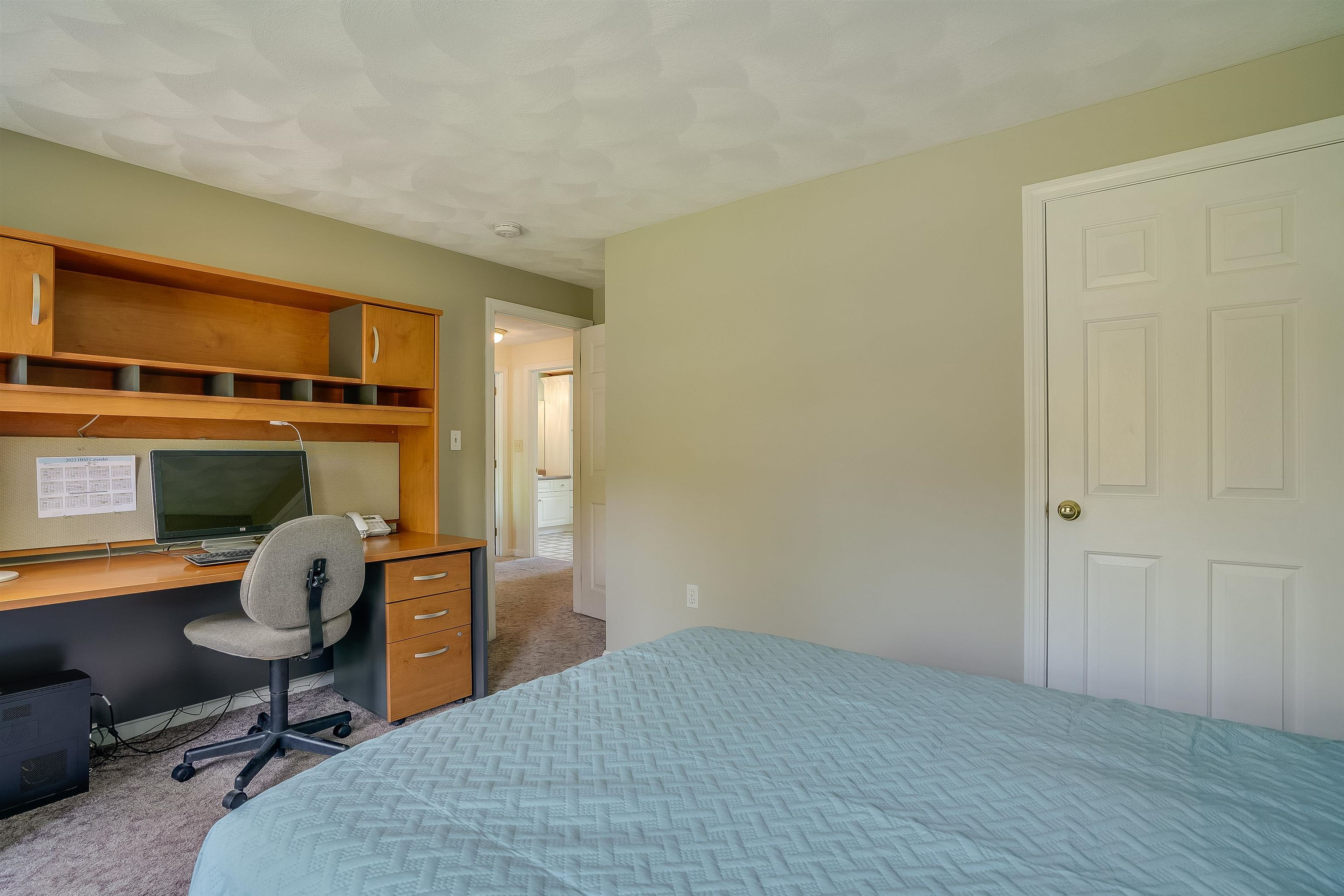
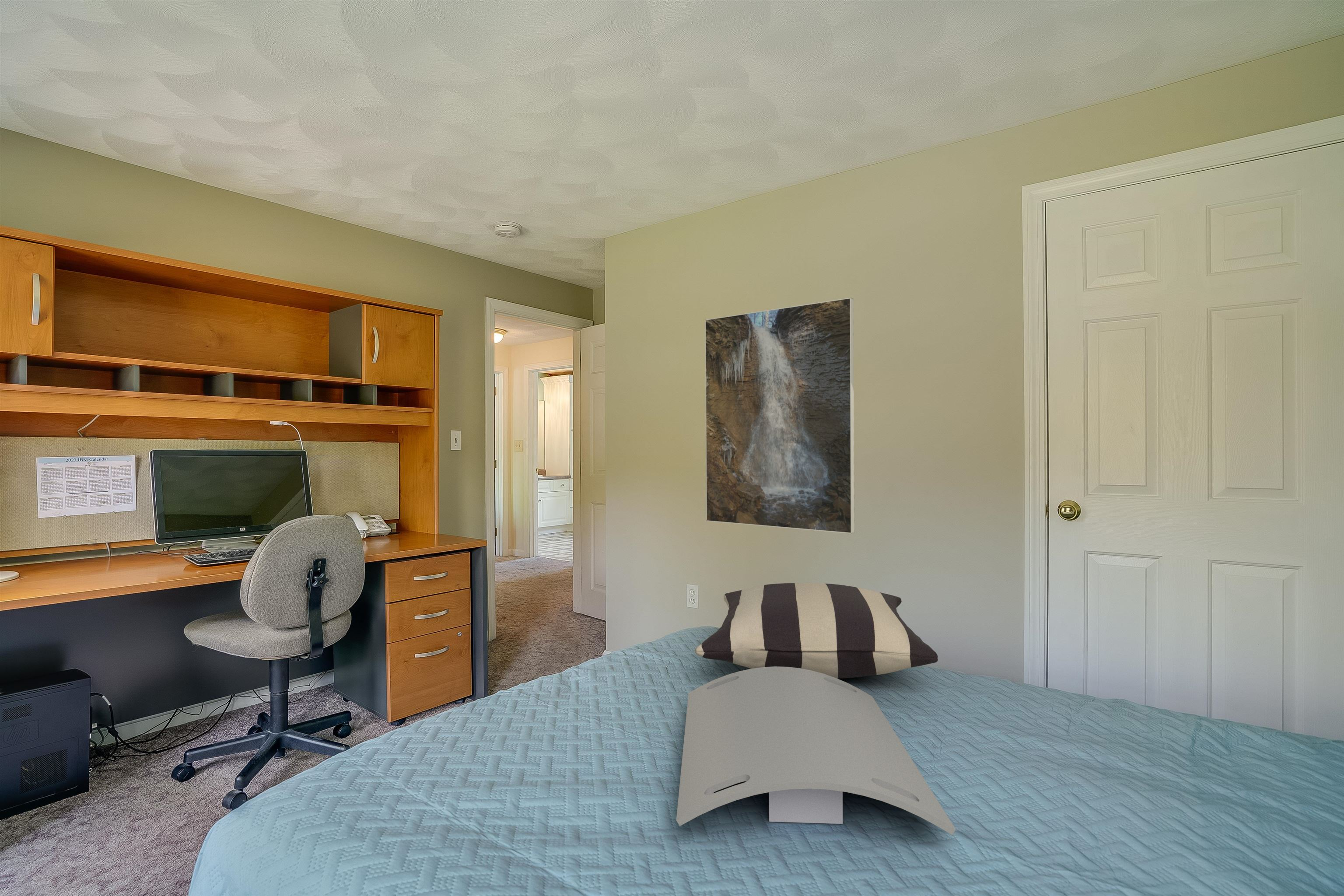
+ pillow [694,583,938,679]
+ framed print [705,297,855,534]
+ serving tray [676,666,956,835]
